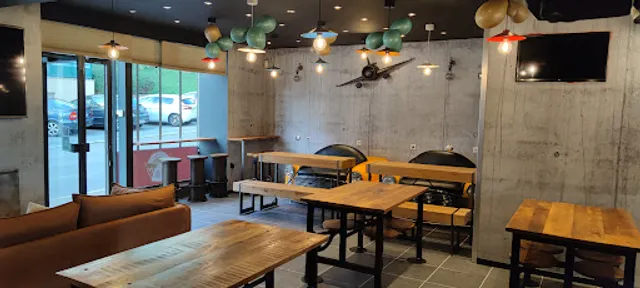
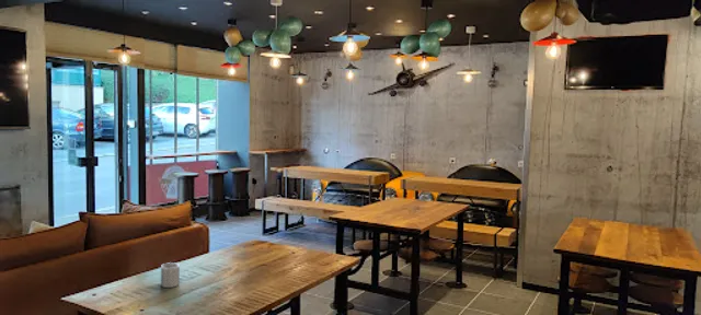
+ mug [160,261,181,289]
